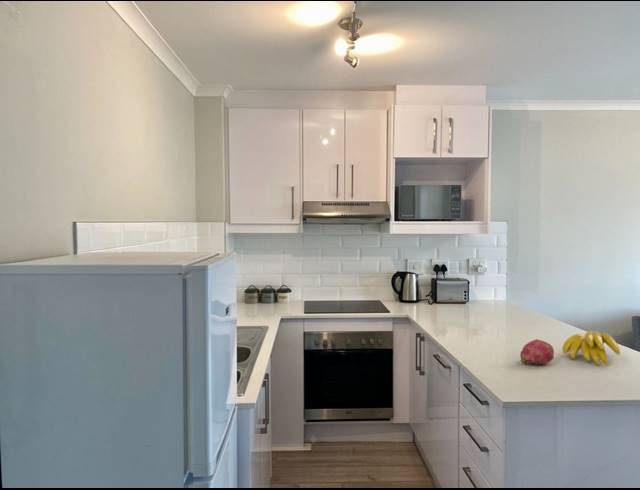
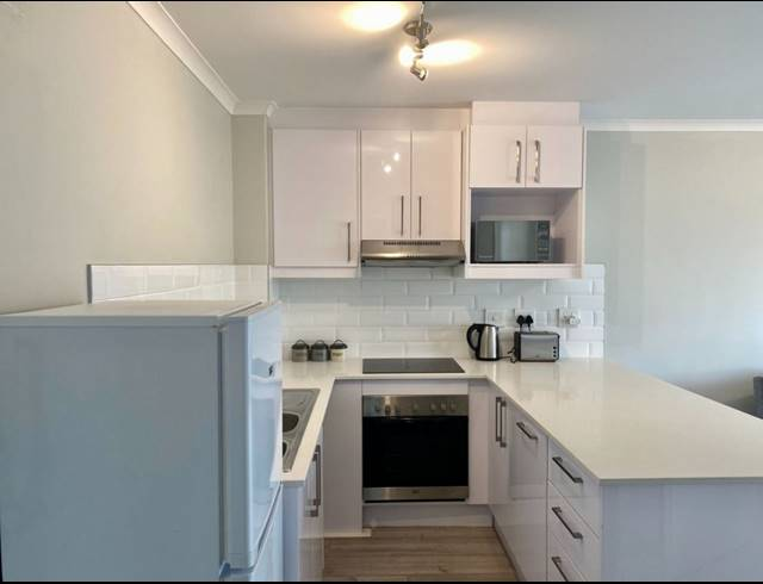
- banana [561,330,621,366]
- fruit [519,338,555,366]
